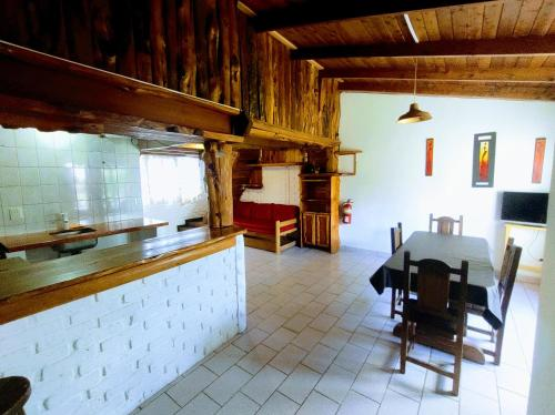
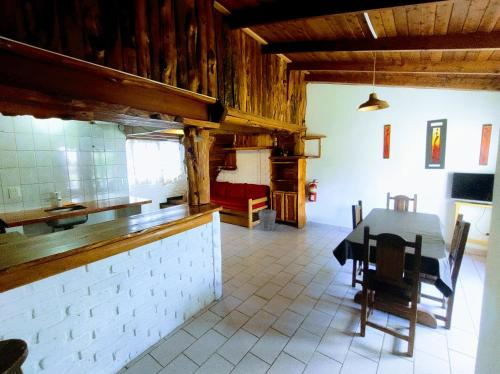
+ waste bin [257,209,277,231]
